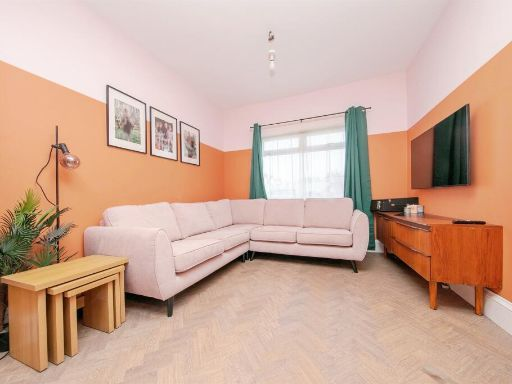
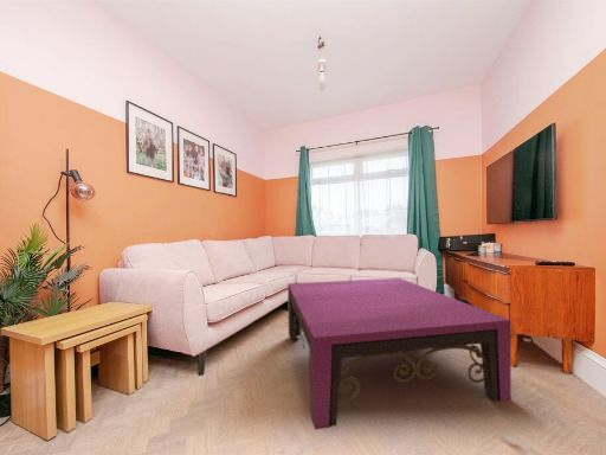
+ coffee table [286,277,512,431]
